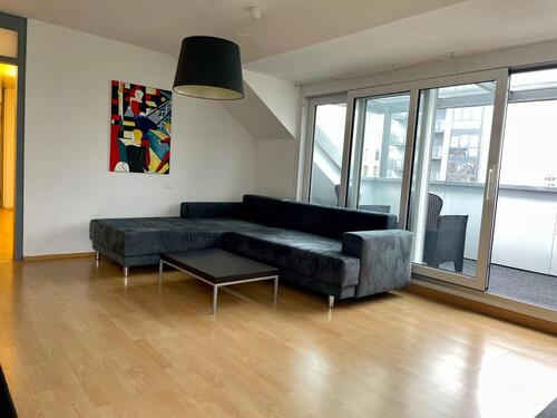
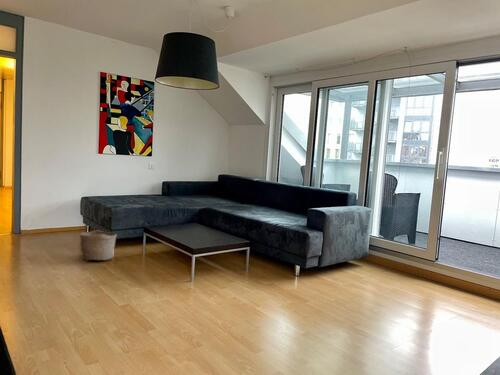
+ basket [79,229,118,262]
